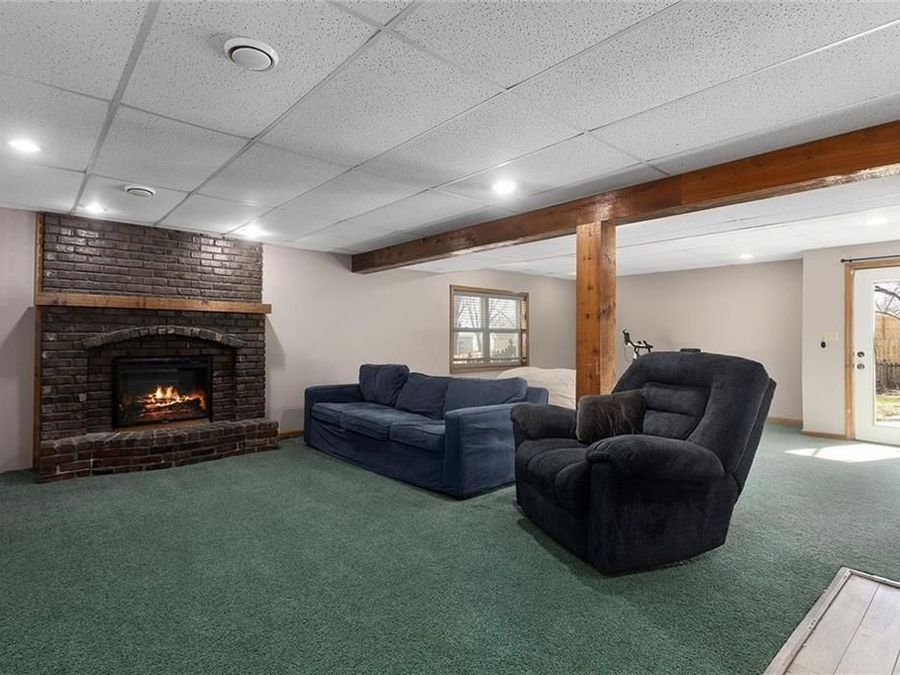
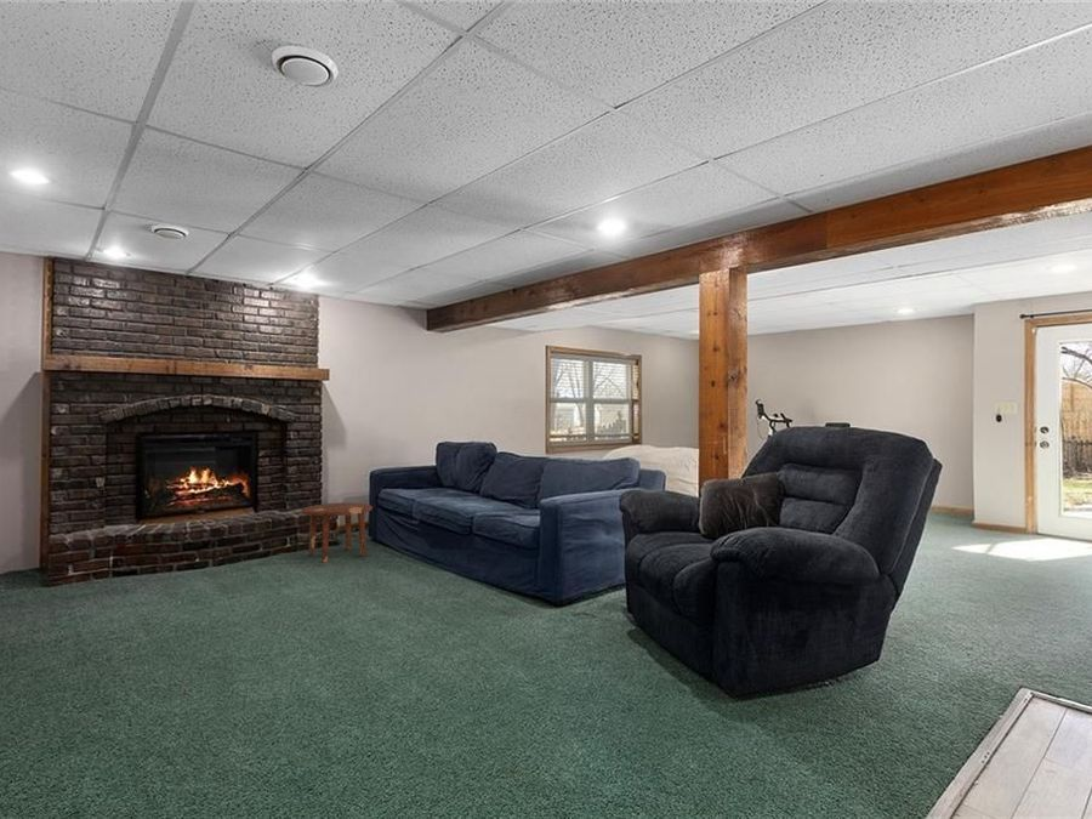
+ side table [300,501,374,563]
